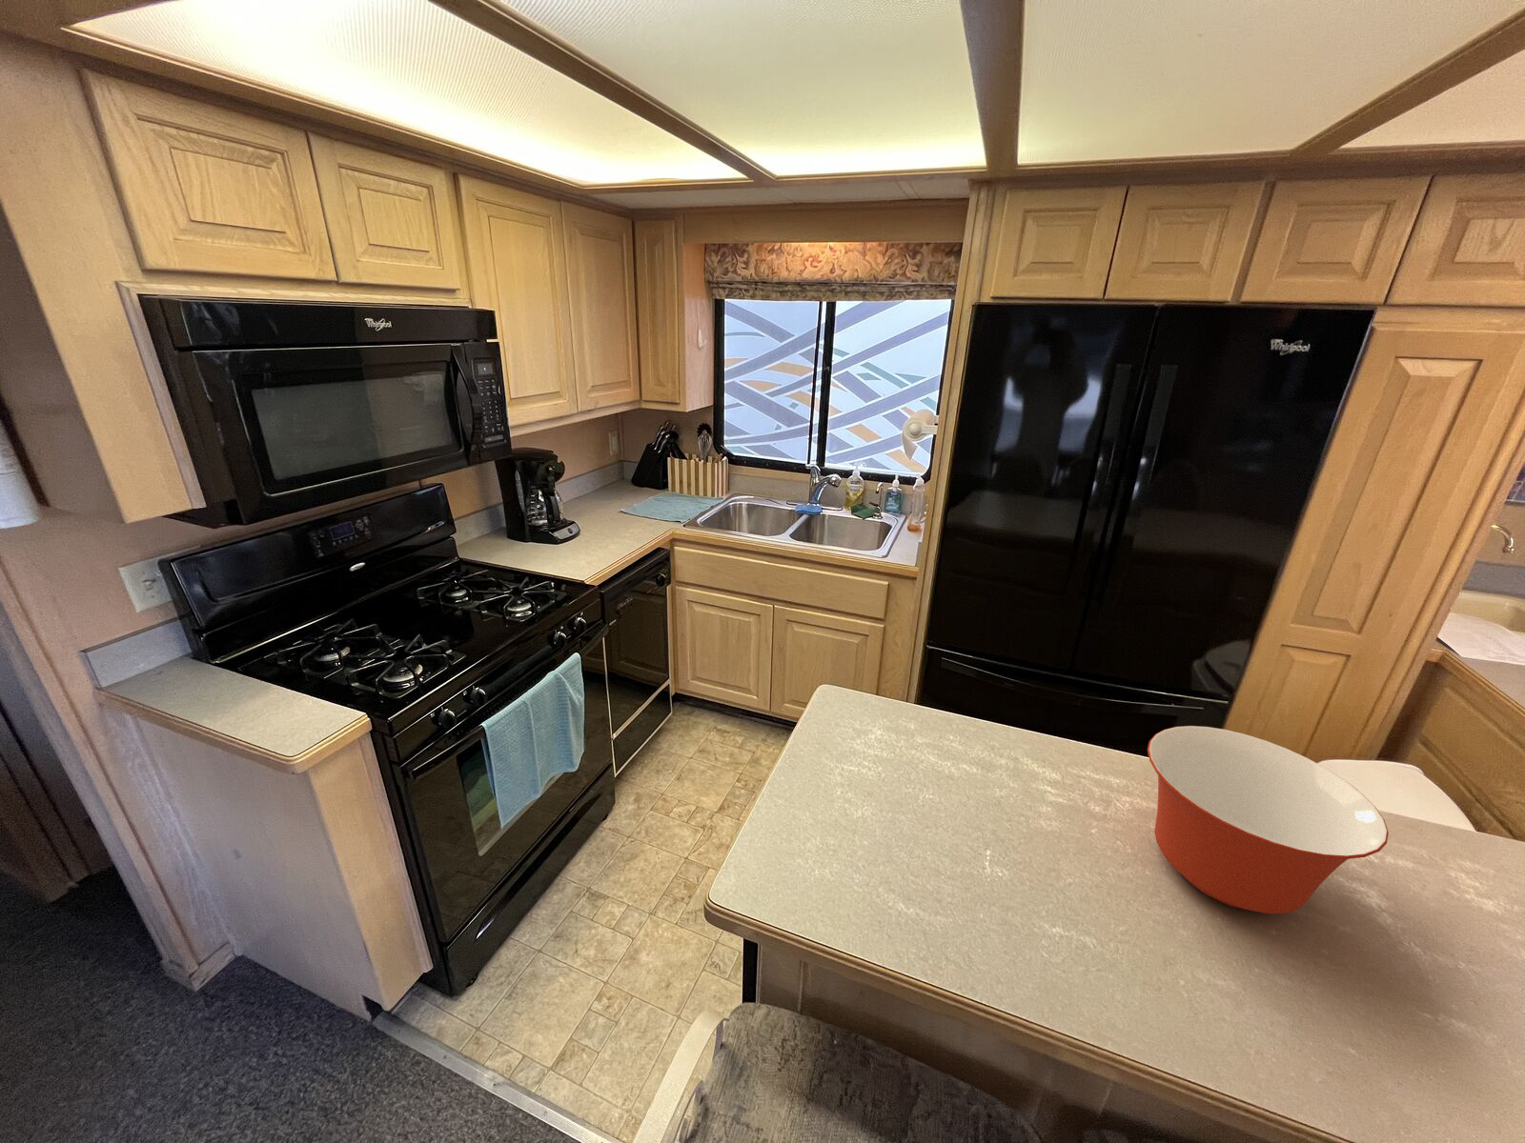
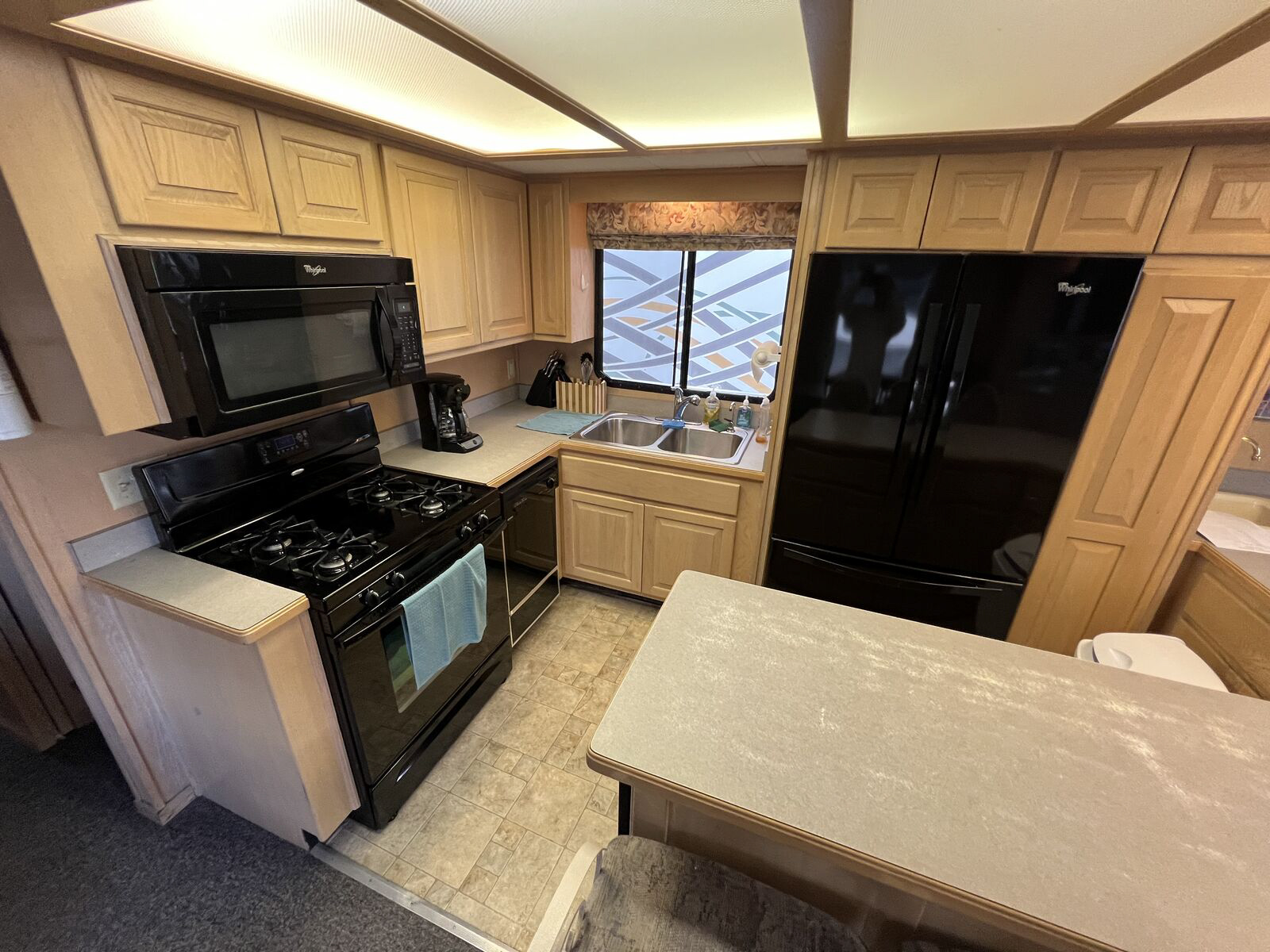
- mixing bowl [1147,725,1389,915]
